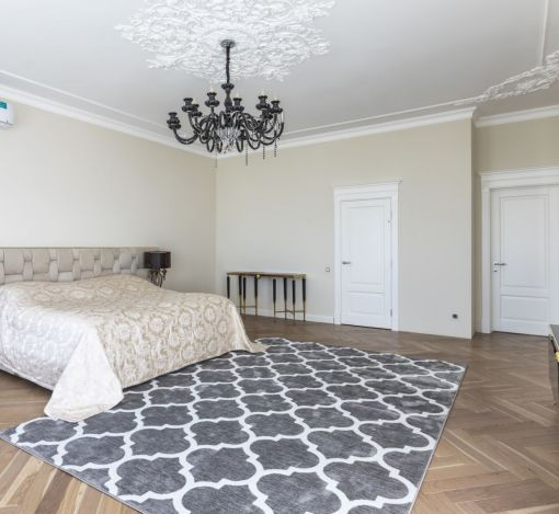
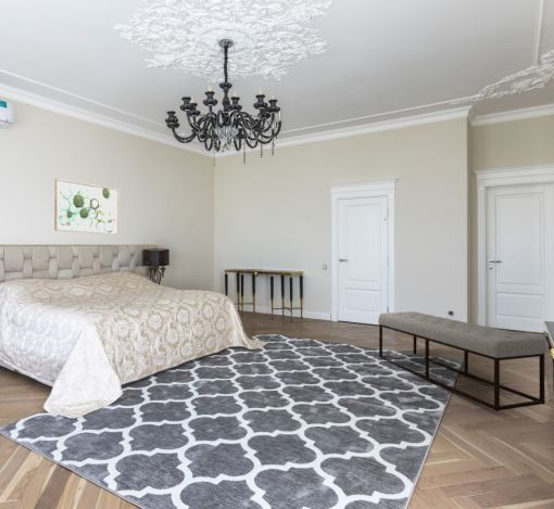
+ bench [377,310,546,412]
+ wall art [53,178,121,236]
